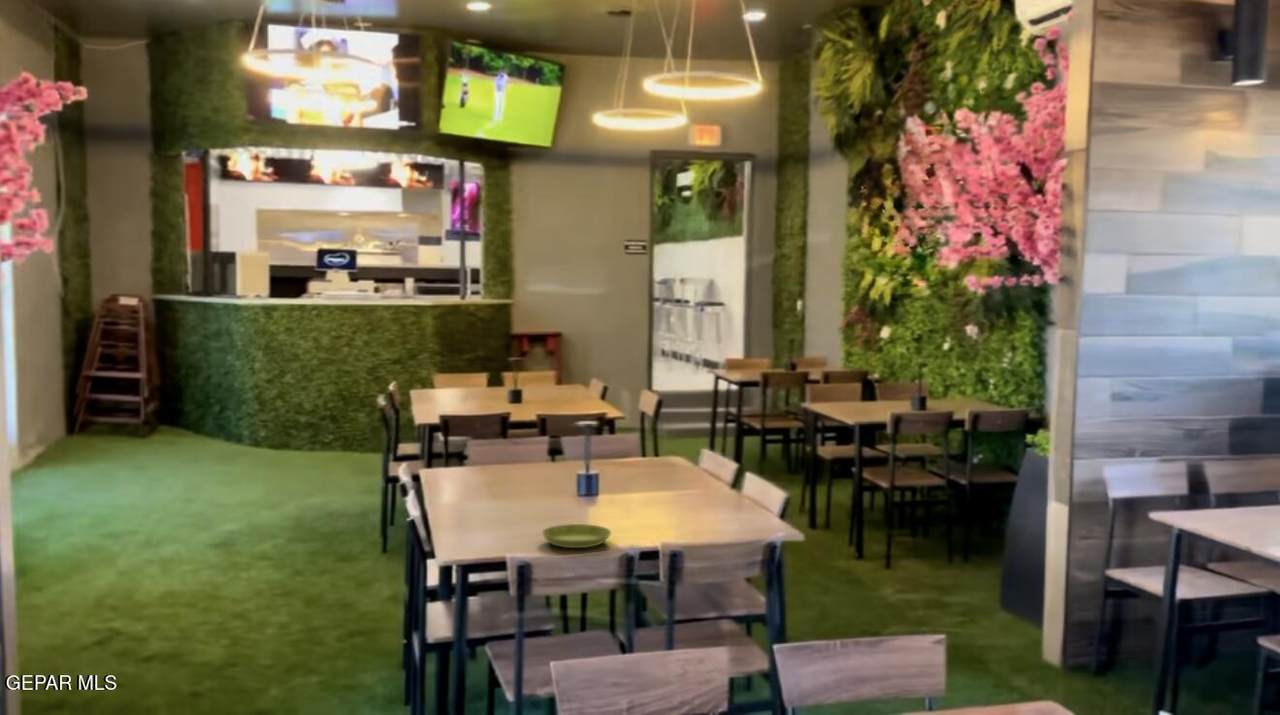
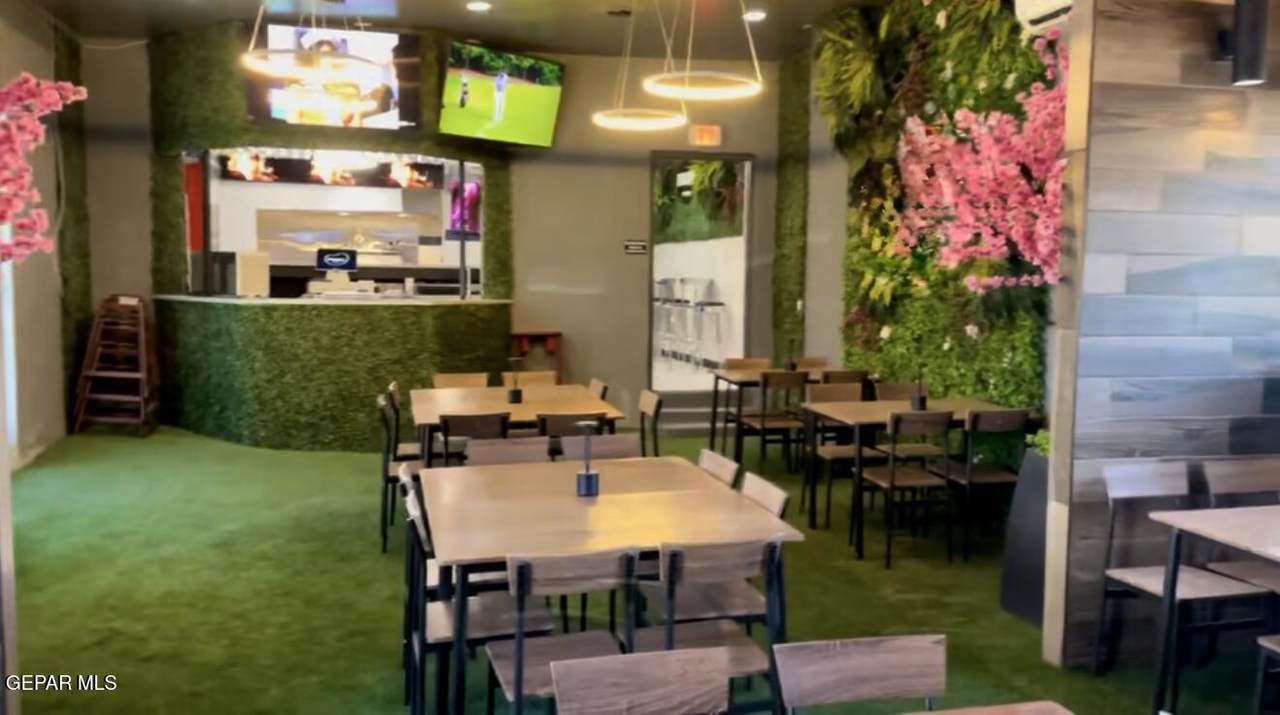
- saucer [541,523,612,549]
